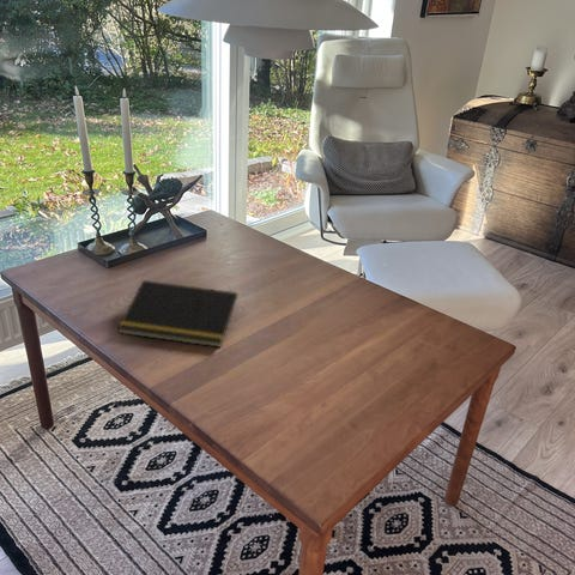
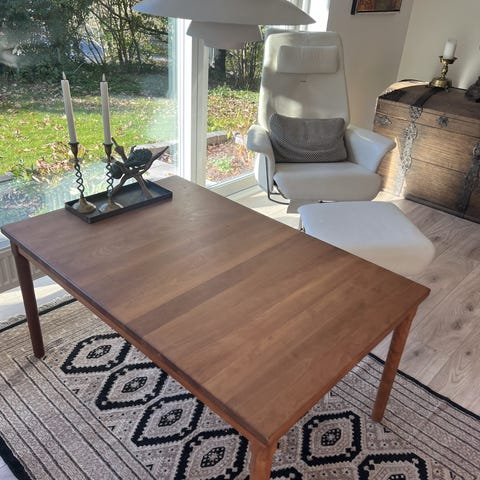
- notepad [116,279,238,349]
